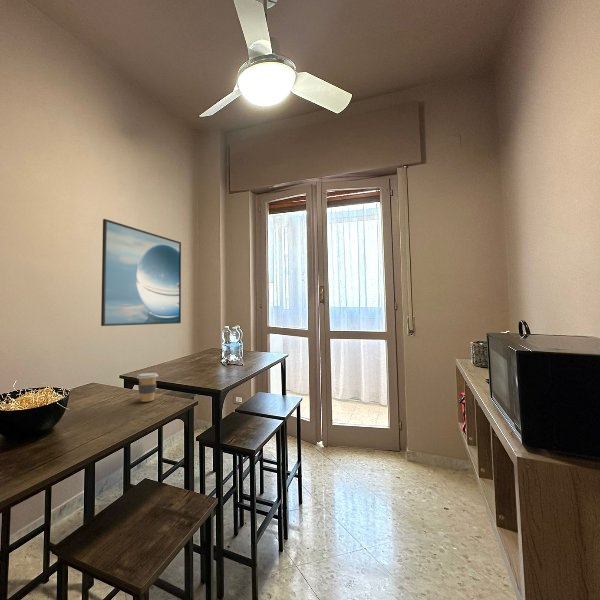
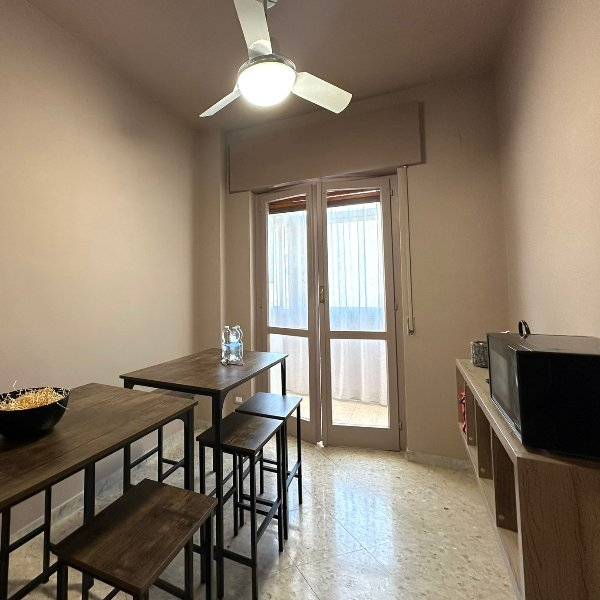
- coffee cup [136,372,159,403]
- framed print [100,218,182,327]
